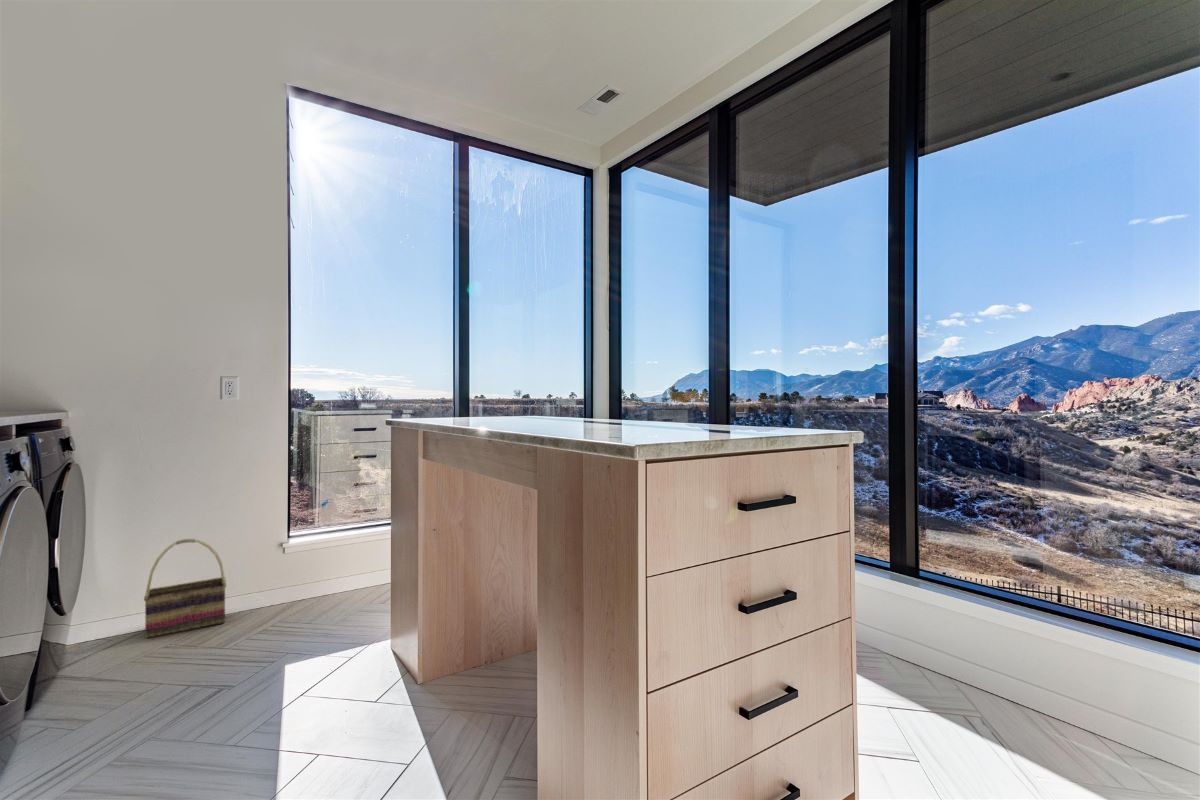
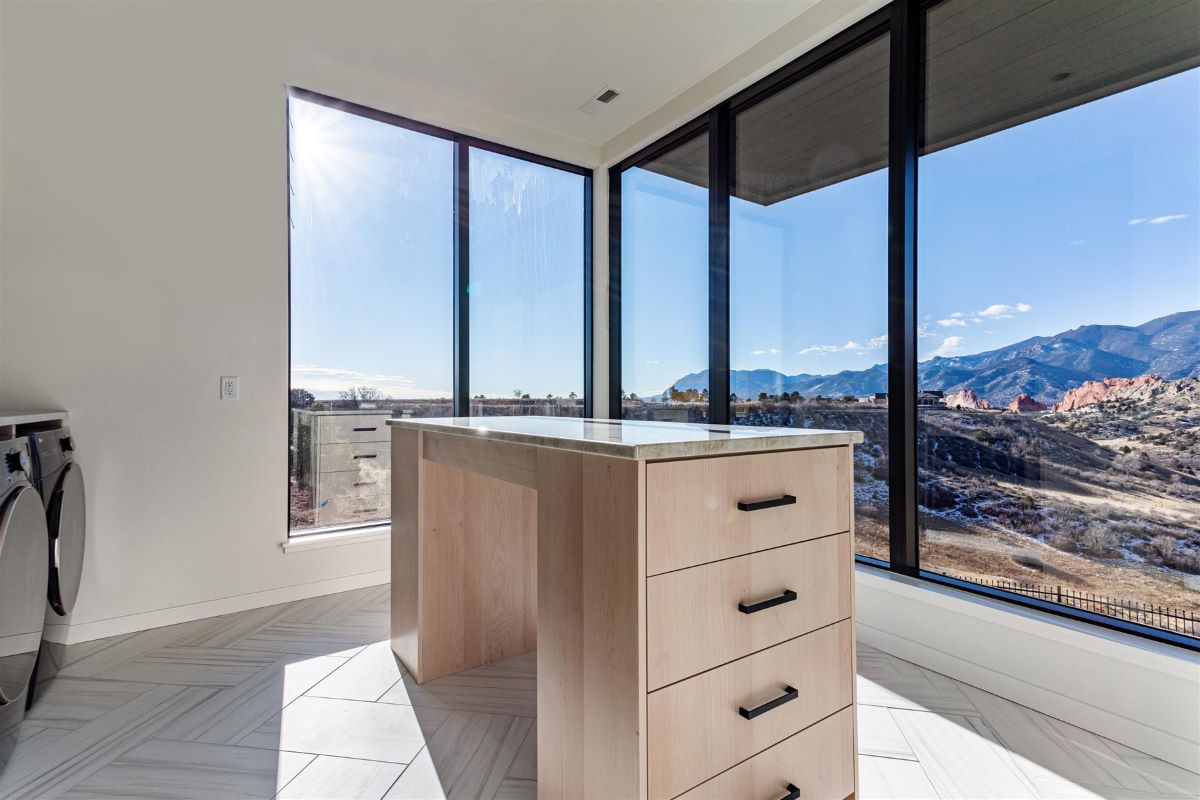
- basket [143,538,227,639]
